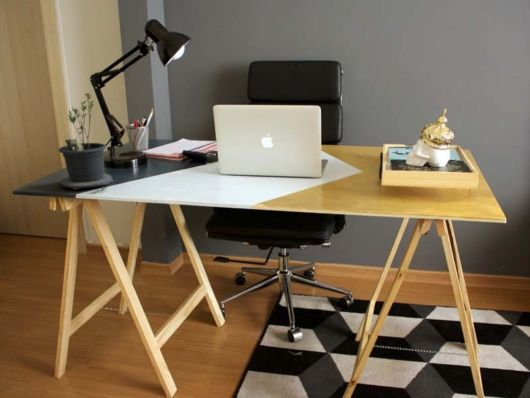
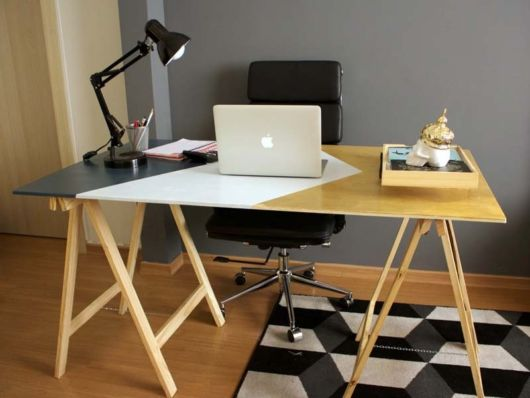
- potted plant [54,92,115,191]
